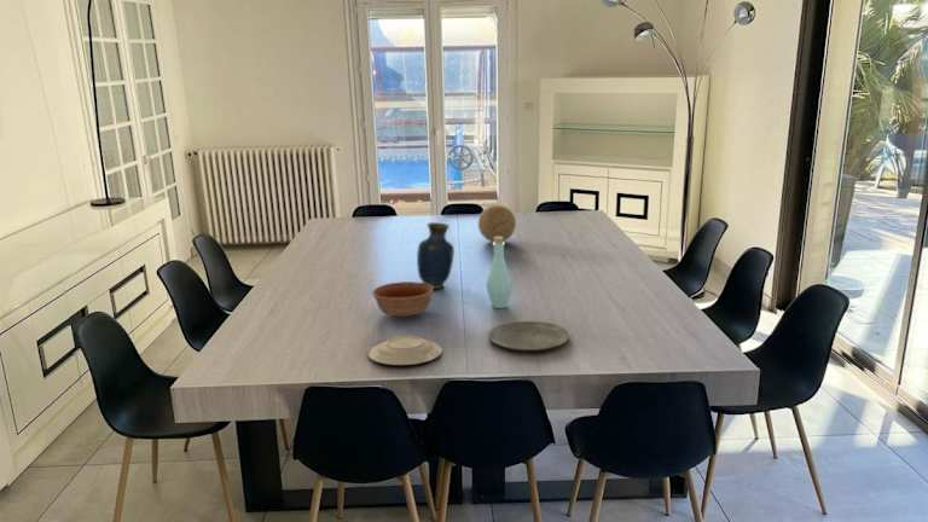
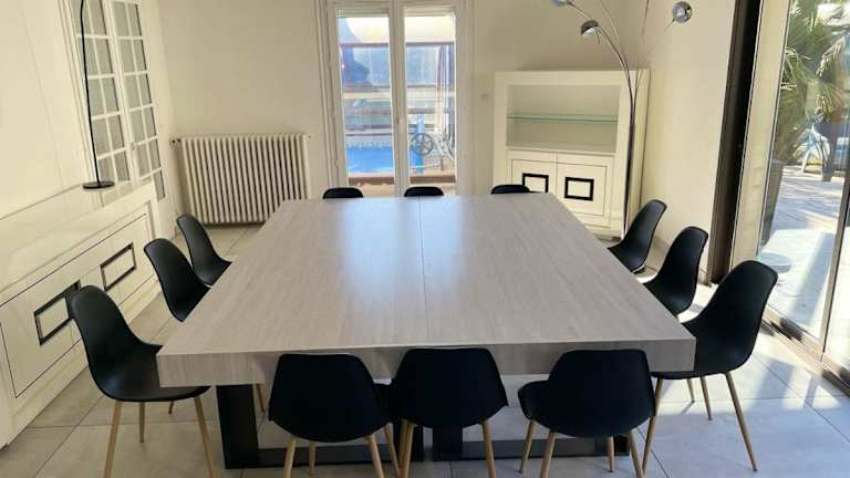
- bowl [371,280,435,319]
- plate [367,335,443,366]
- bottle [486,237,514,309]
- decorative ball [477,204,517,243]
- plate [488,320,570,352]
- vase [416,221,456,290]
